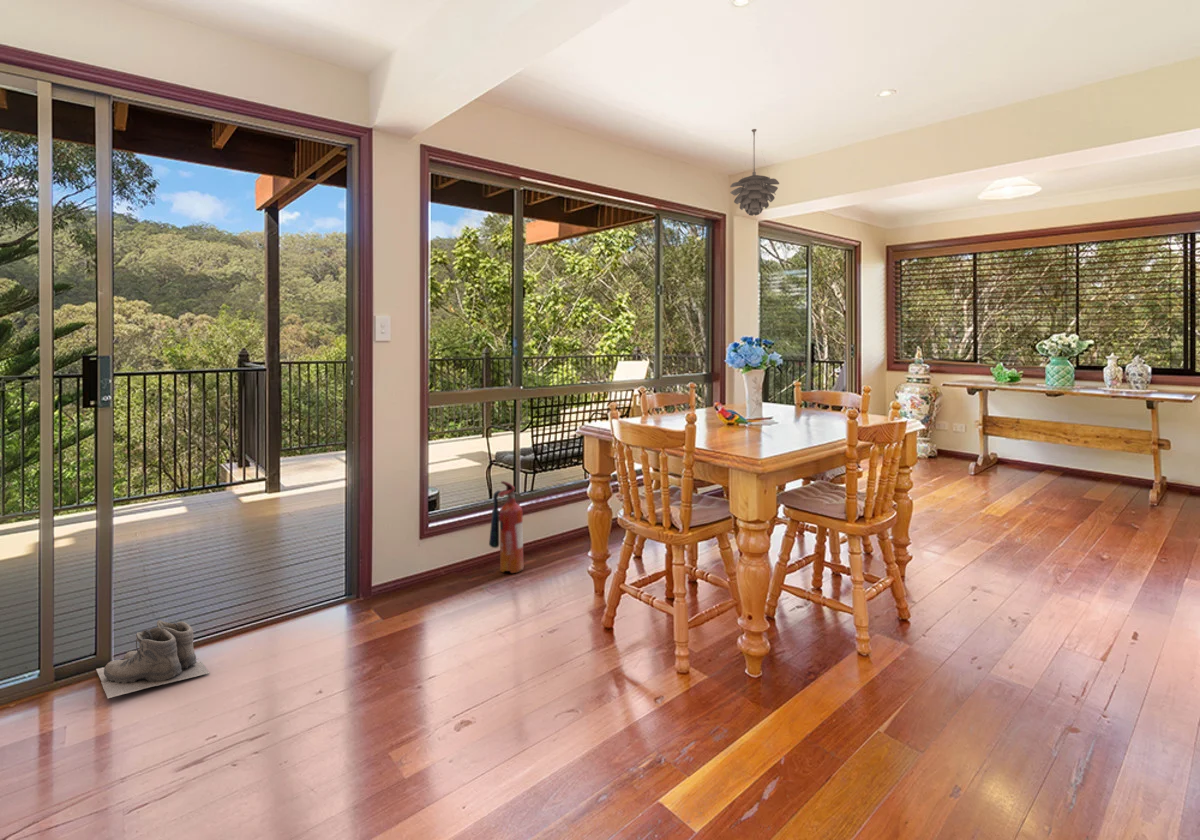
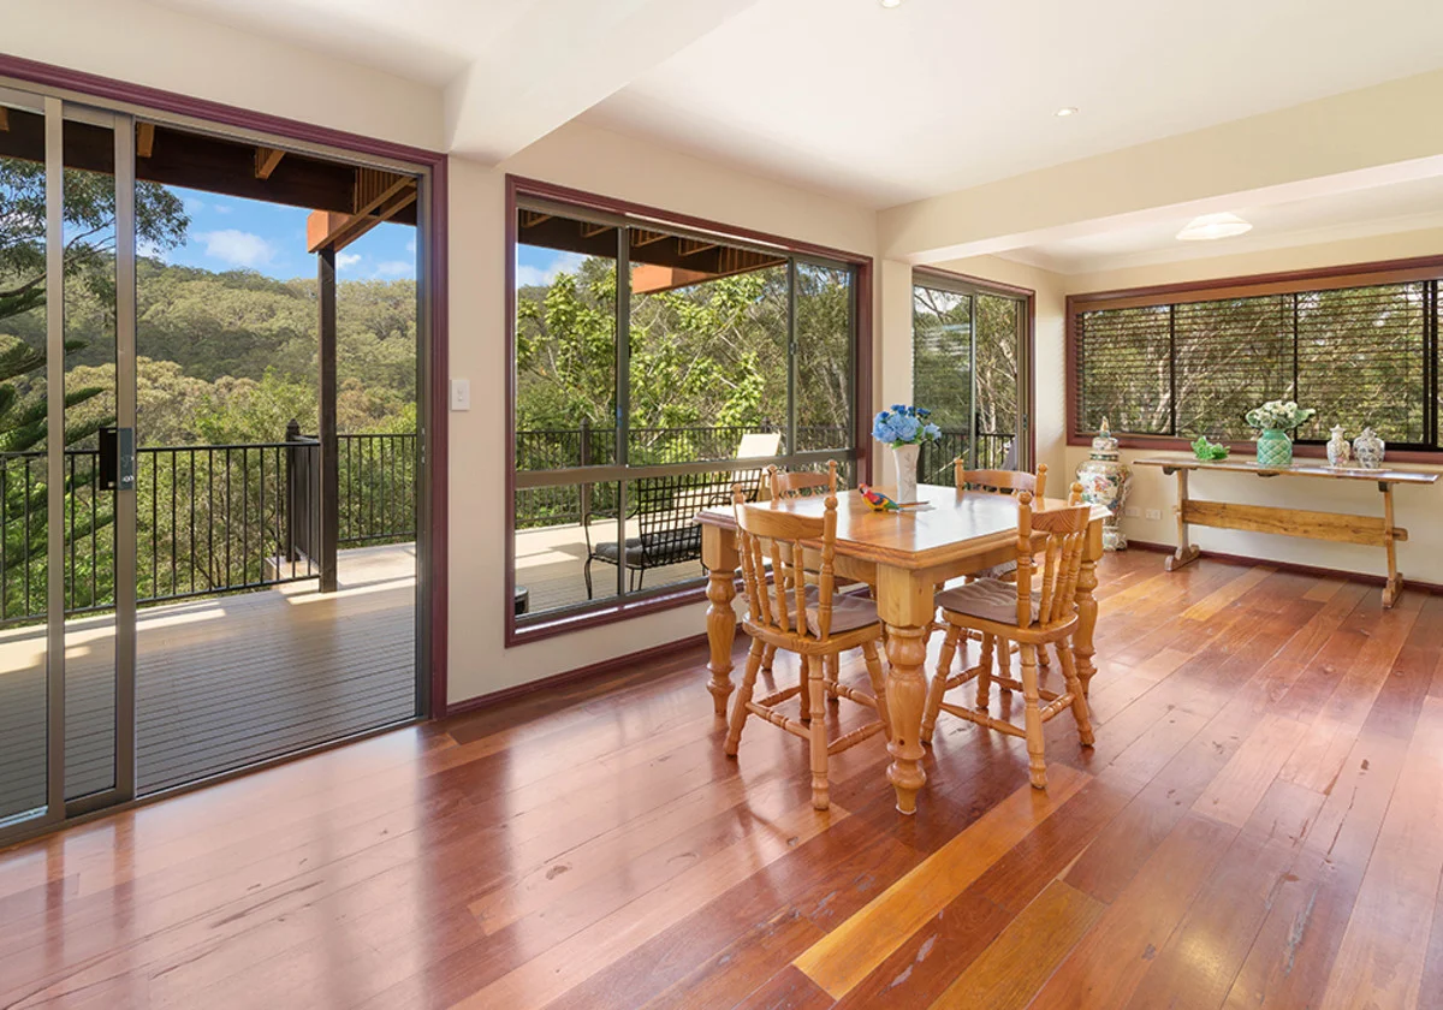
- boots [95,619,210,700]
- fire extinguisher [488,480,524,574]
- pendant light [729,128,780,217]
